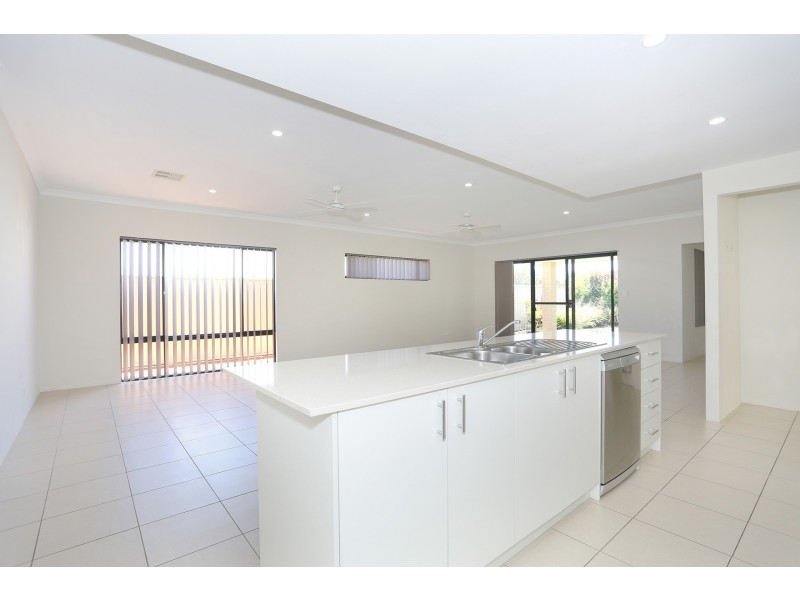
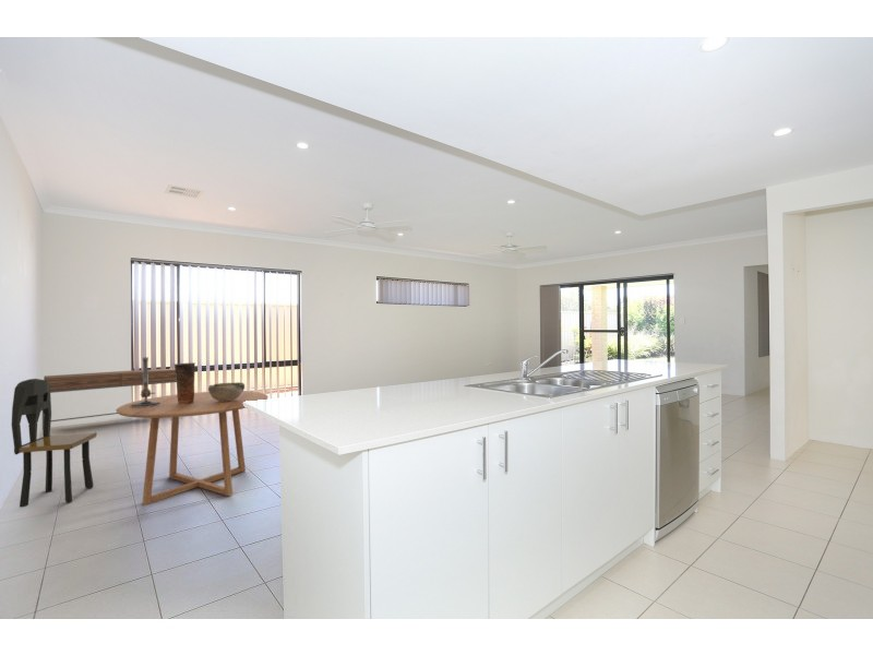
+ vase [174,361,196,404]
+ console table [41,367,177,436]
+ decorative bowl [207,381,246,402]
+ dining table [115,390,270,507]
+ chair [11,378,97,509]
+ candlestick [131,356,160,407]
